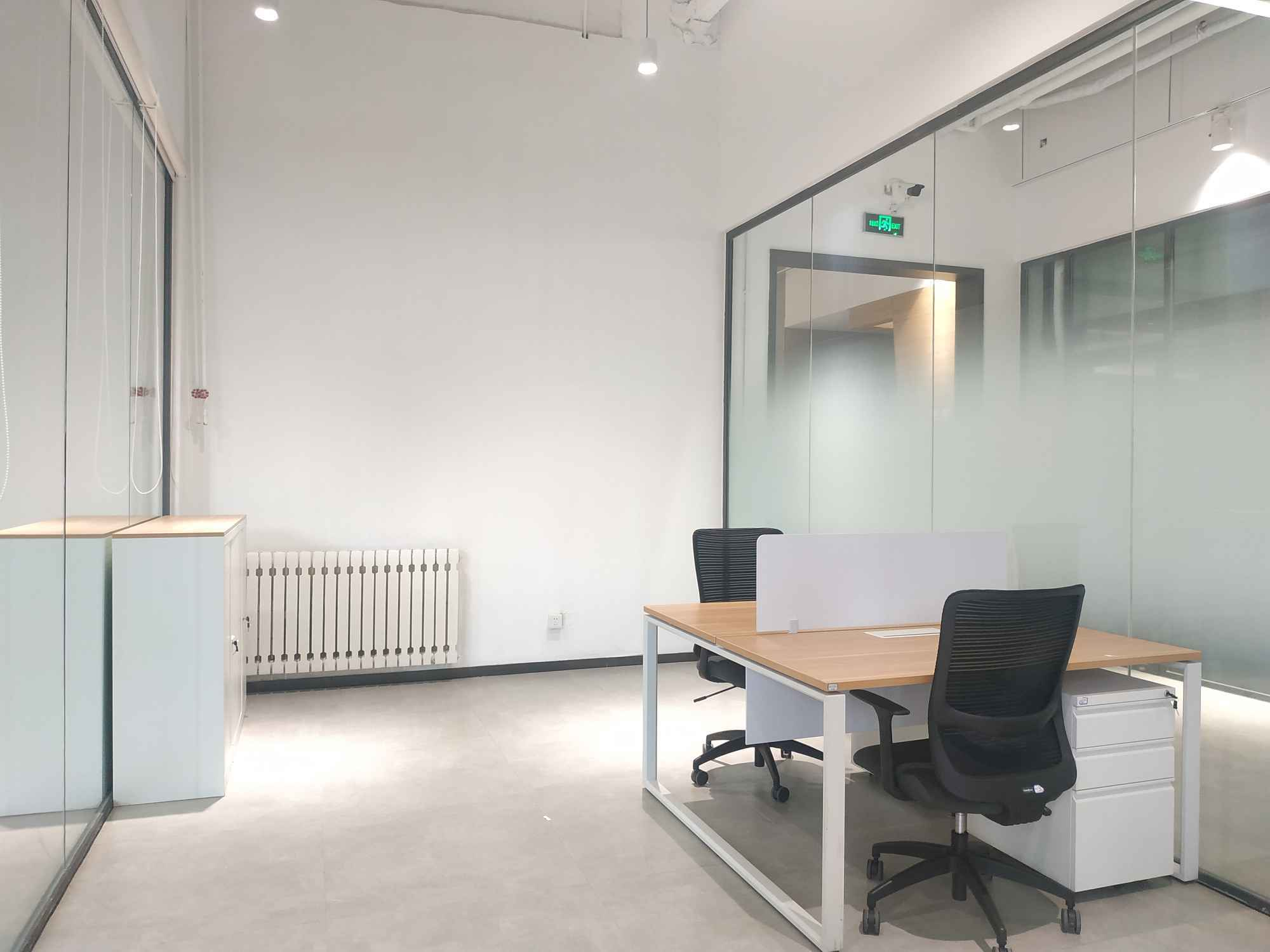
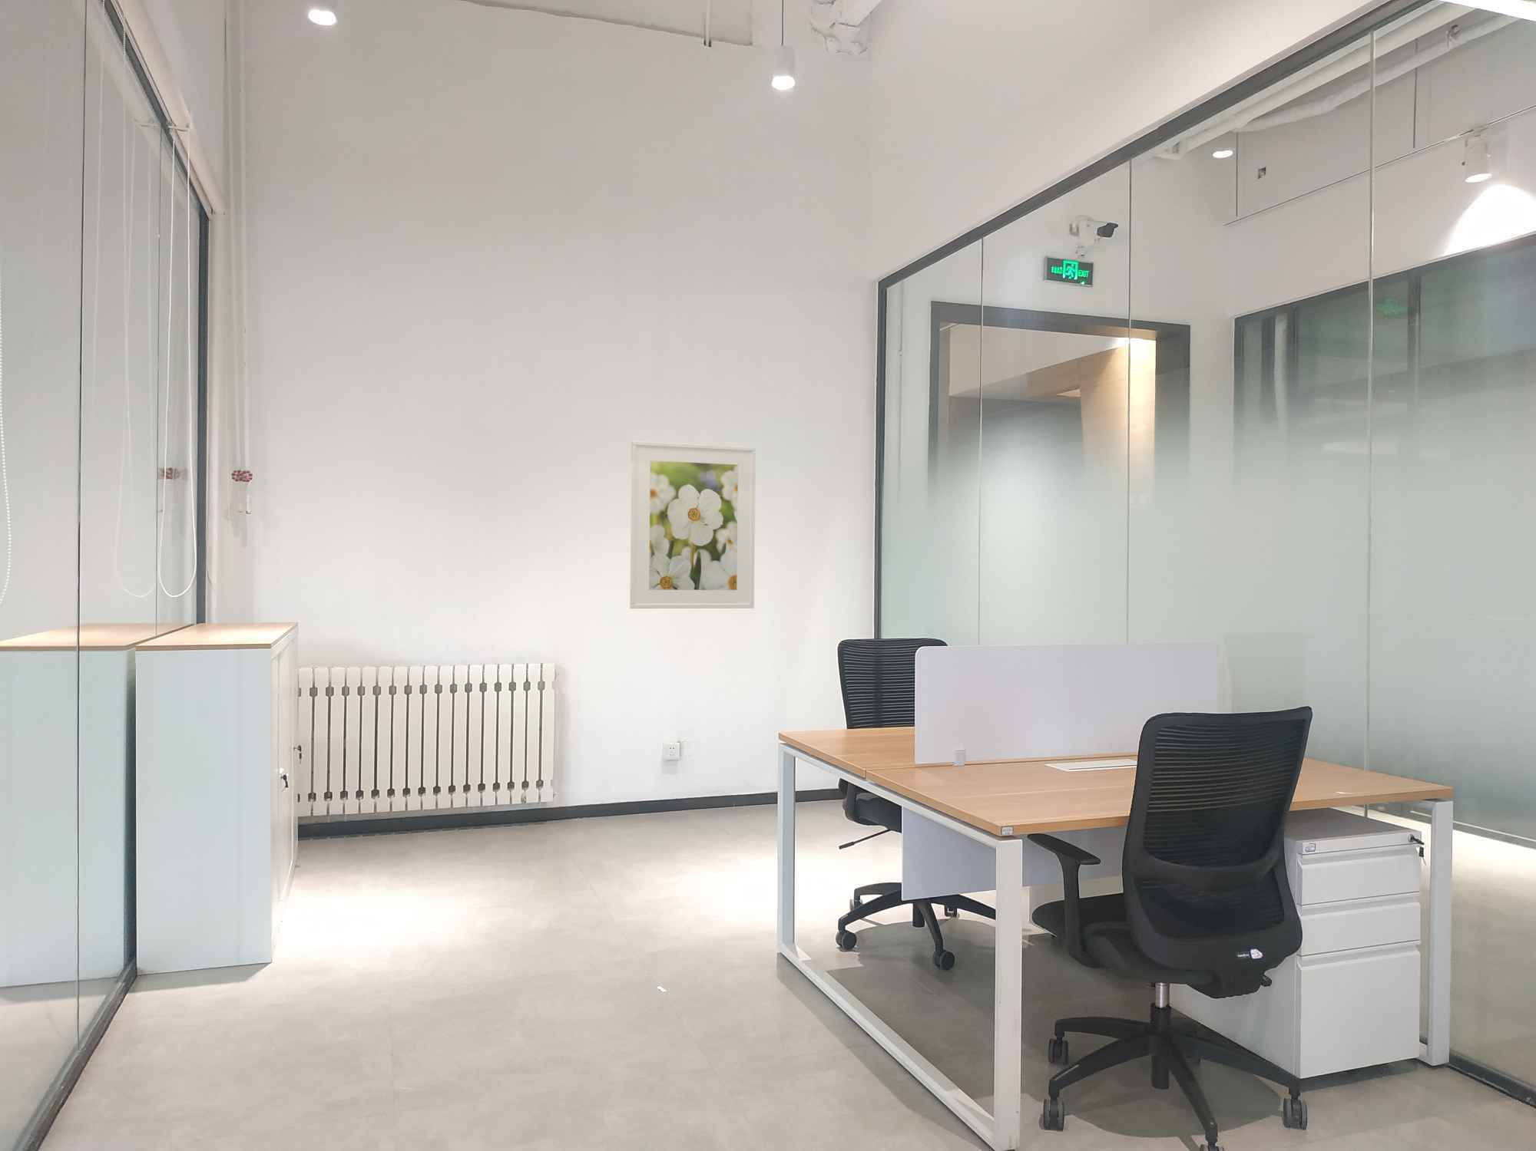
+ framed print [629,440,756,609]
